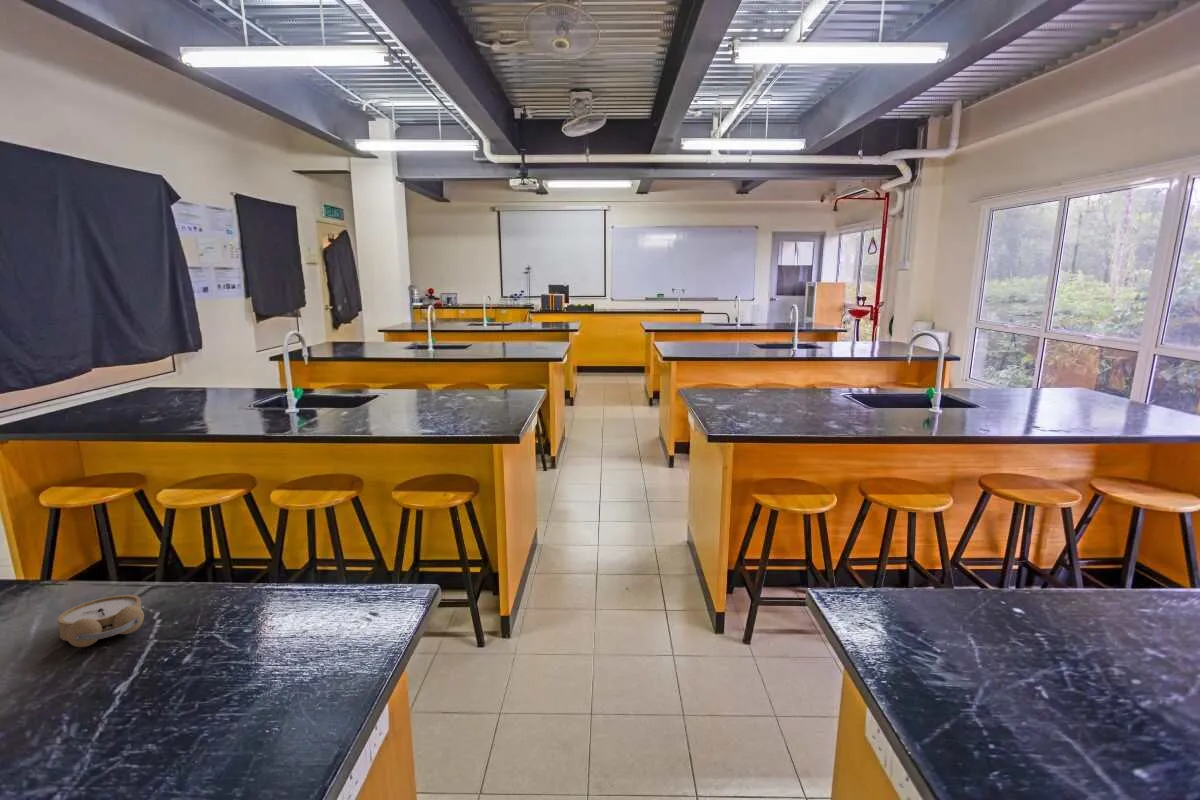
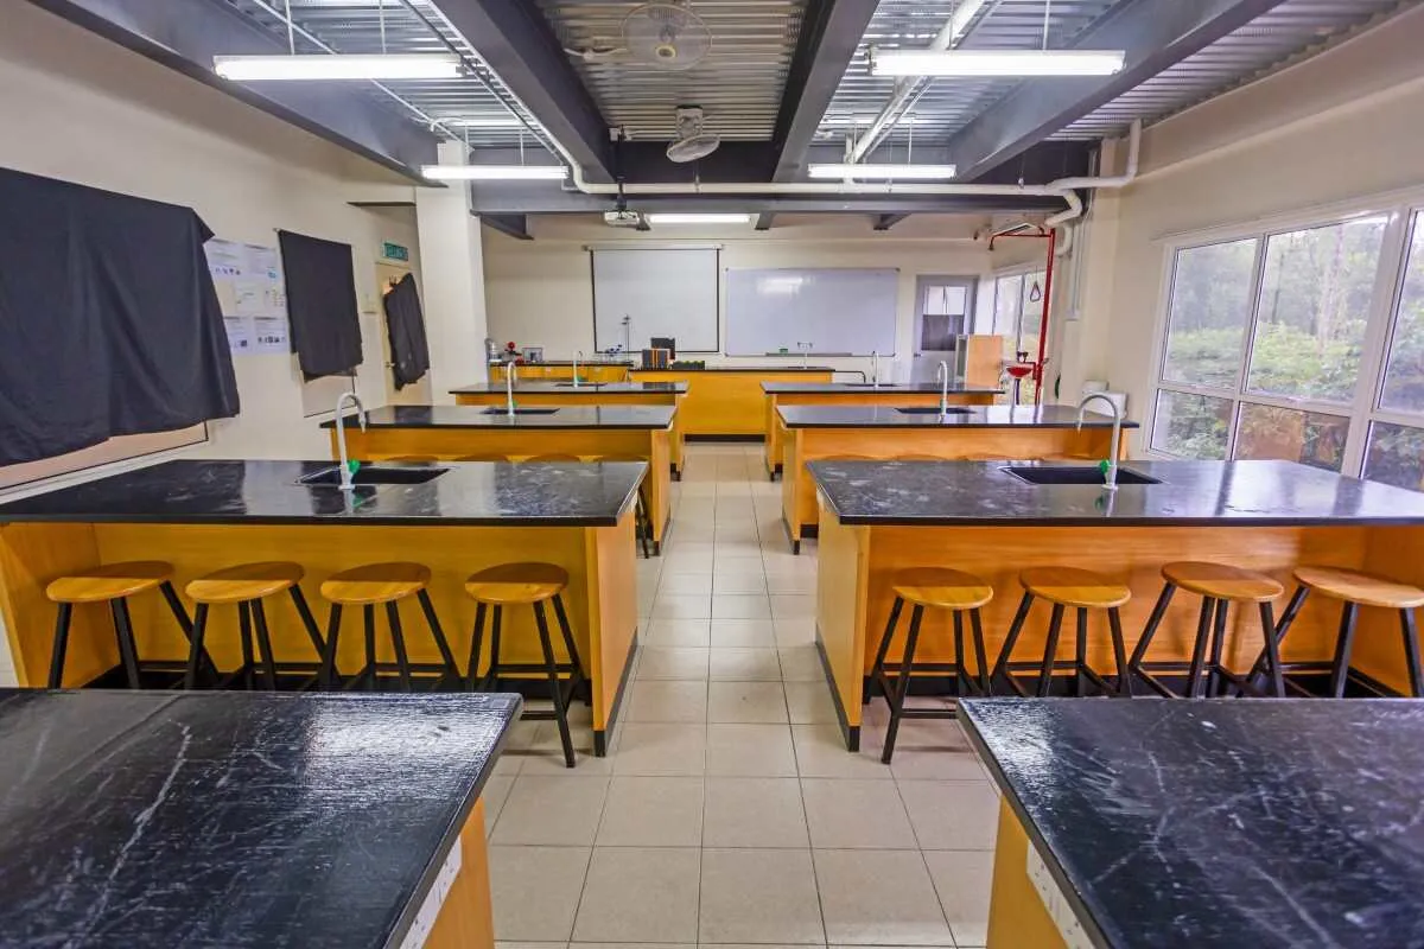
- alarm clock [57,594,145,648]
